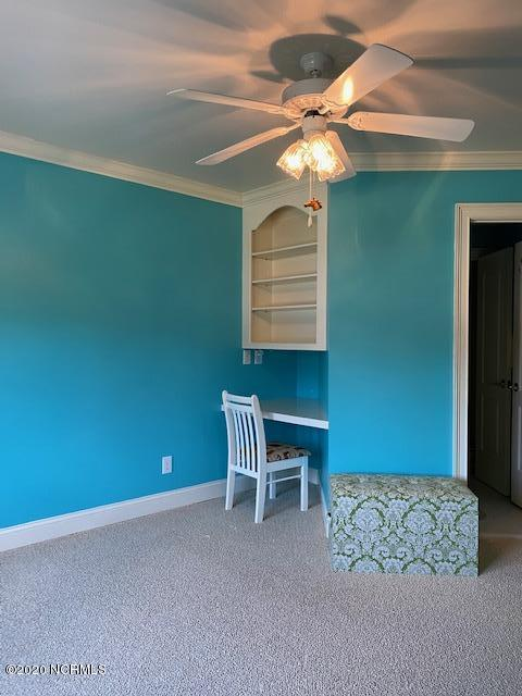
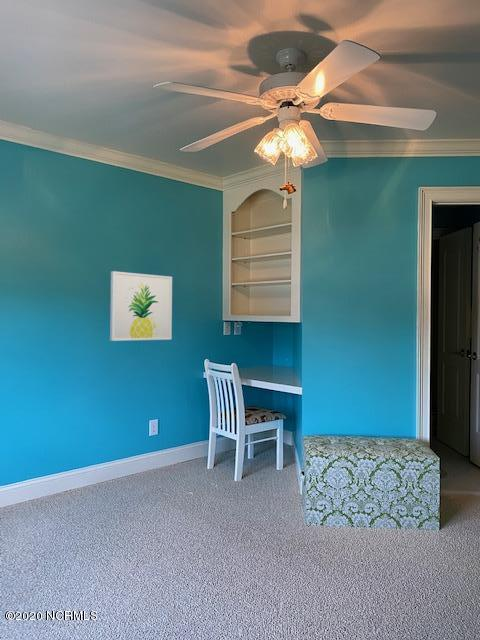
+ wall art [109,270,173,342]
